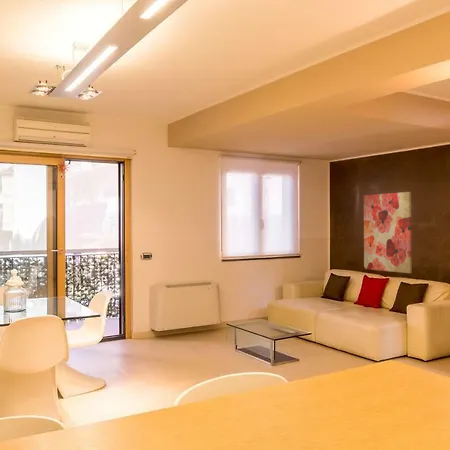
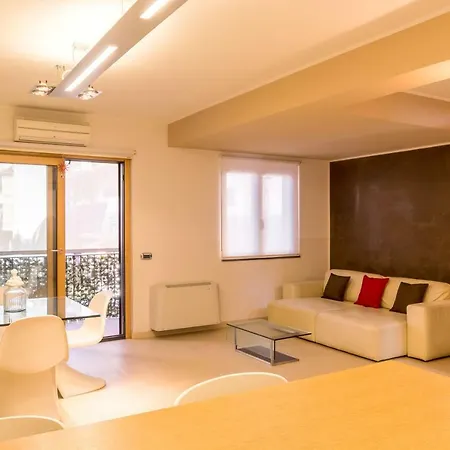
- wall art [363,191,413,274]
